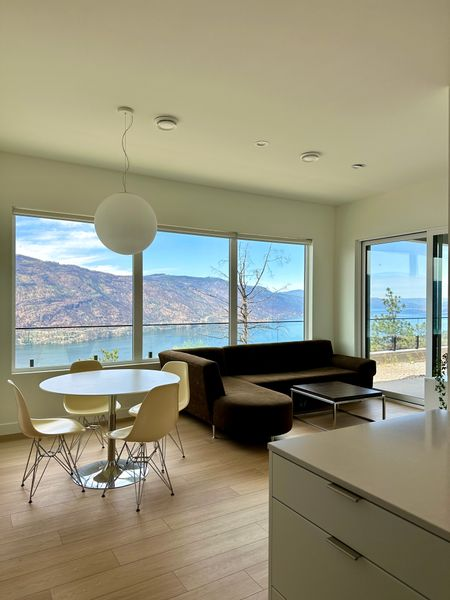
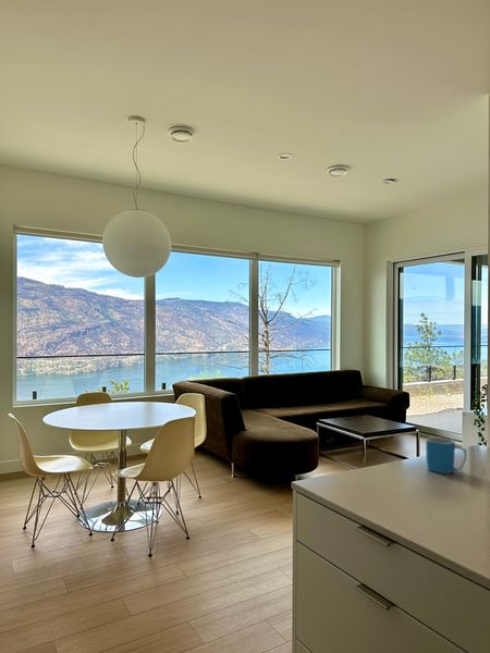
+ mug [425,435,467,475]
